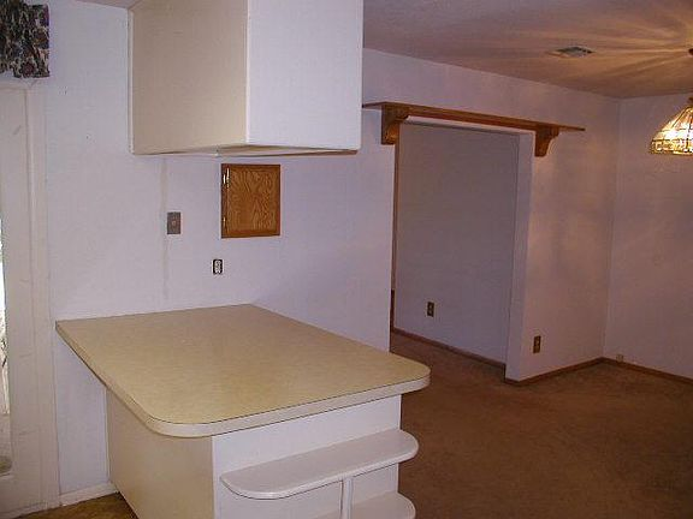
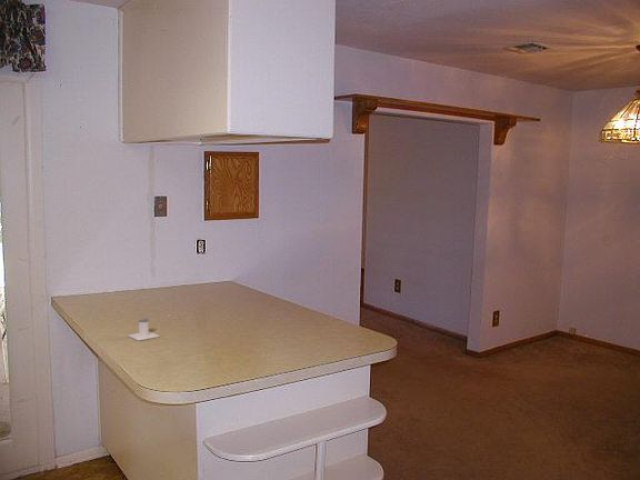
+ salt shaker [128,317,161,341]
